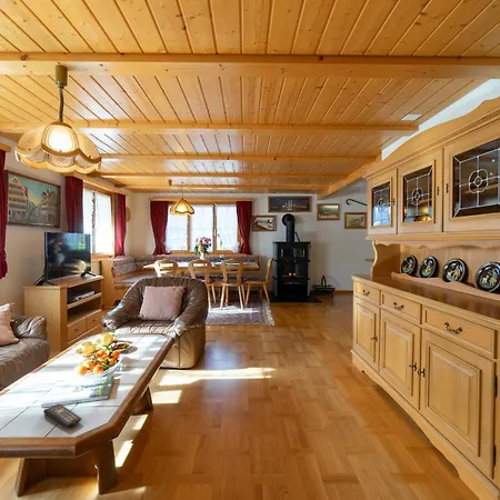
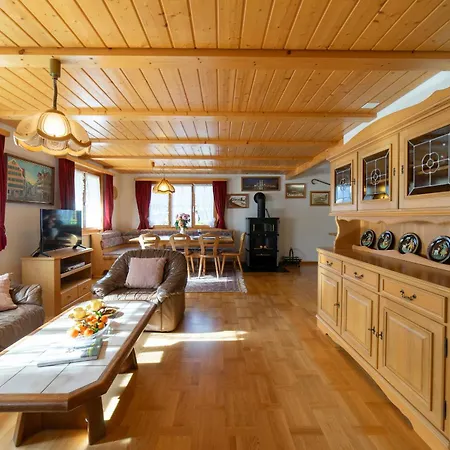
- remote control [42,402,82,429]
